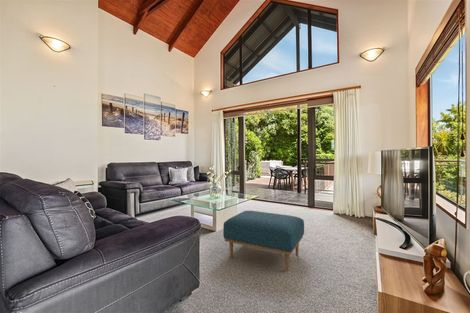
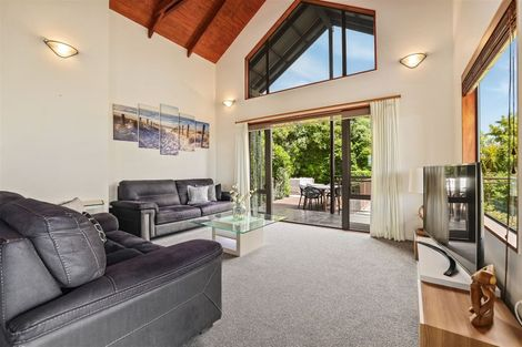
- ottoman [222,210,305,272]
